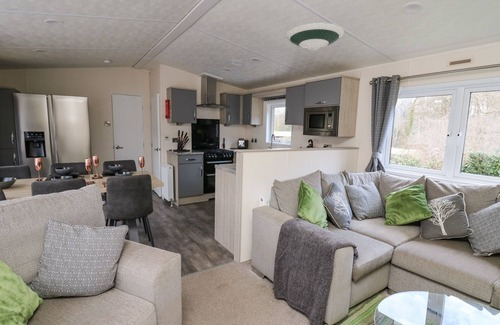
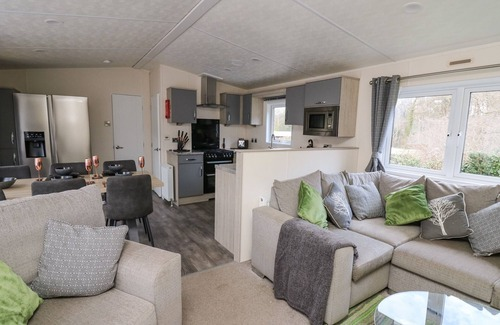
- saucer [285,22,345,51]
